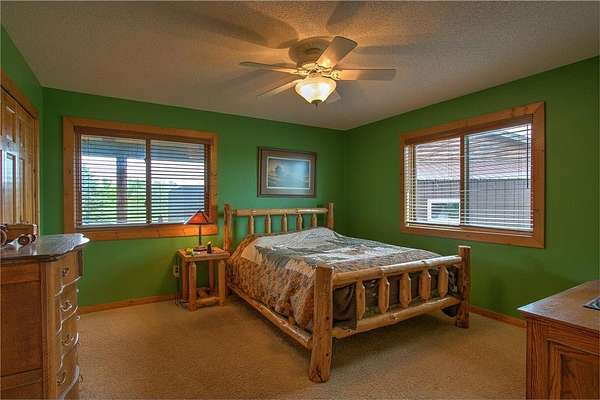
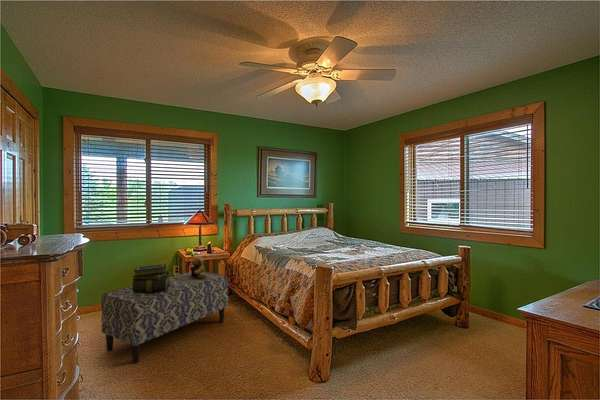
+ stack of books [131,263,172,292]
+ teddy bear [176,255,219,283]
+ bench [100,270,229,364]
